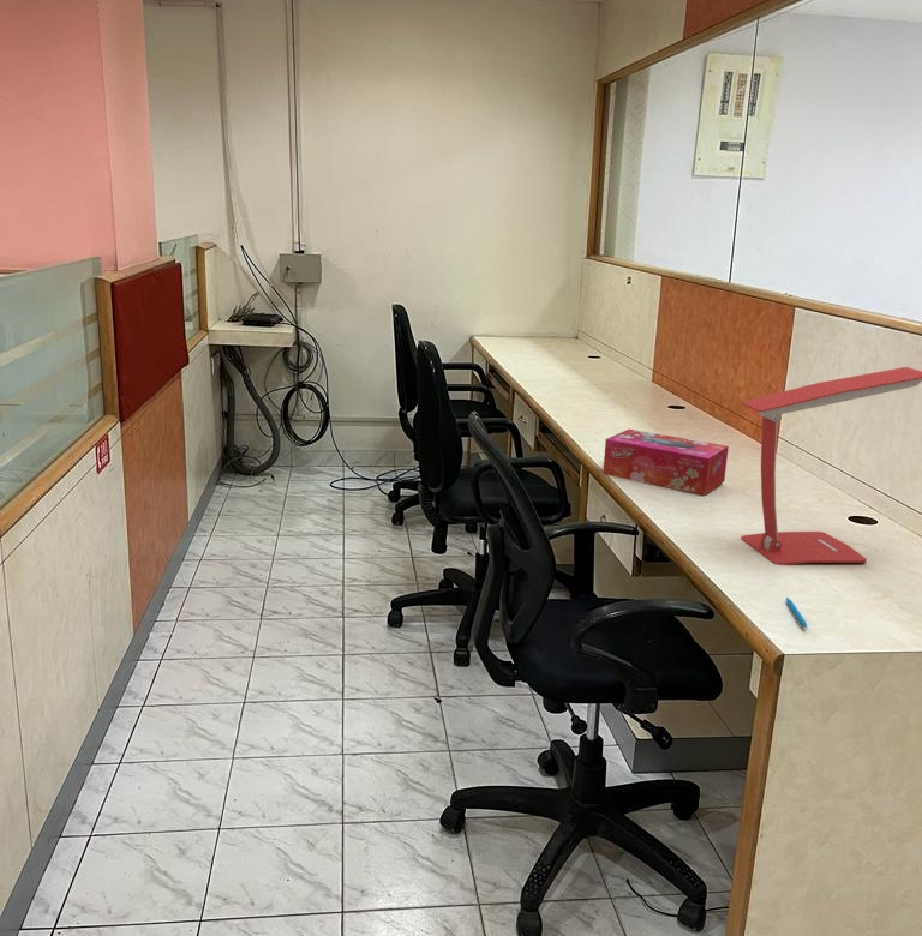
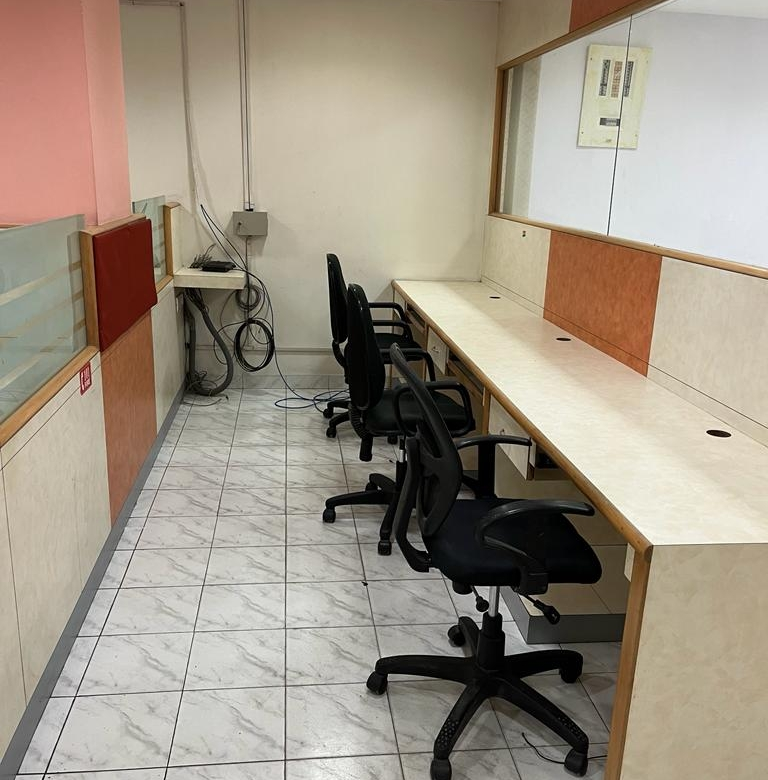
- tissue box [603,428,730,496]
- pen [785,596,808,629]
- desk lamp [740,366,922,566]
